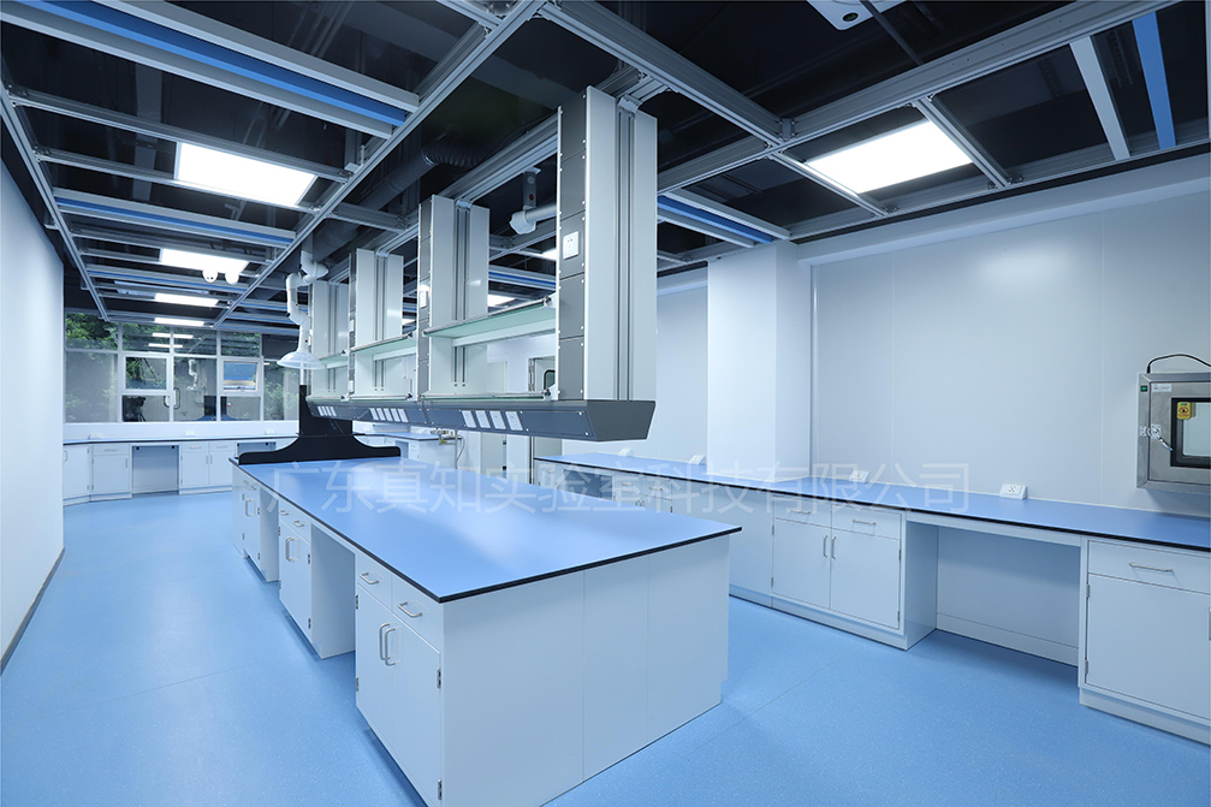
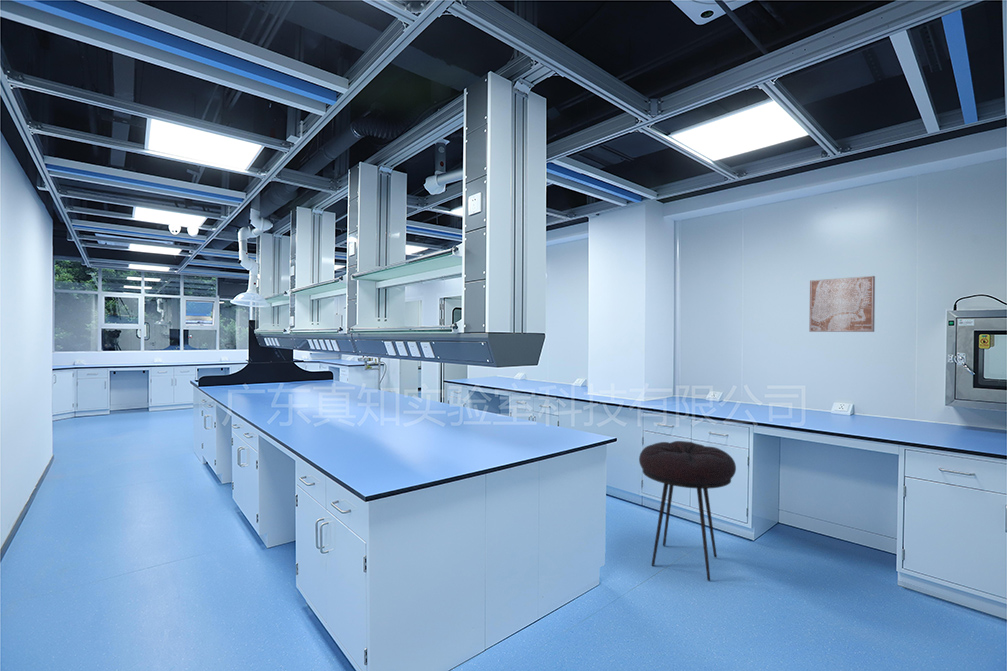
+ wall art [808,275,876,333]
+ stool [638,440,737,582]
